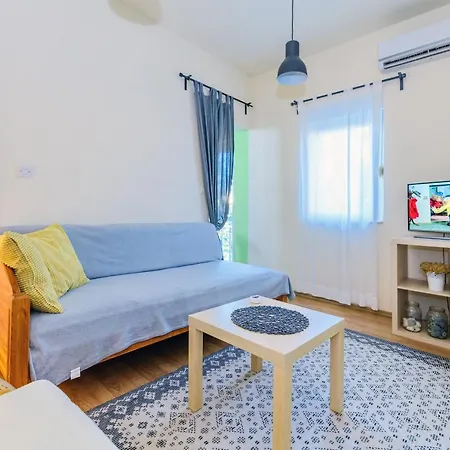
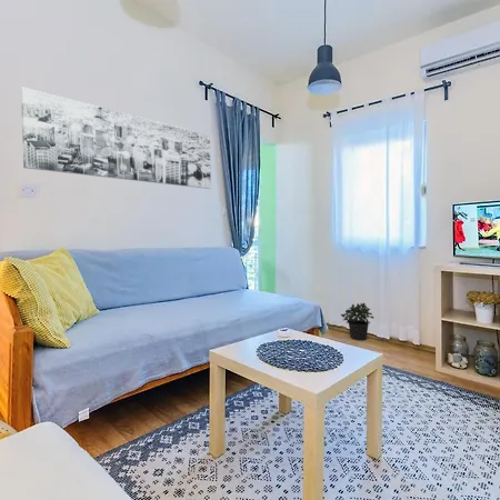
+ wall art [20,87,212,190]
+ potted plant [340,301,374,341]
